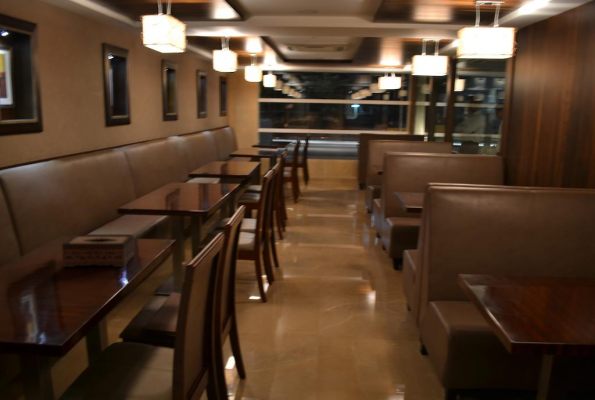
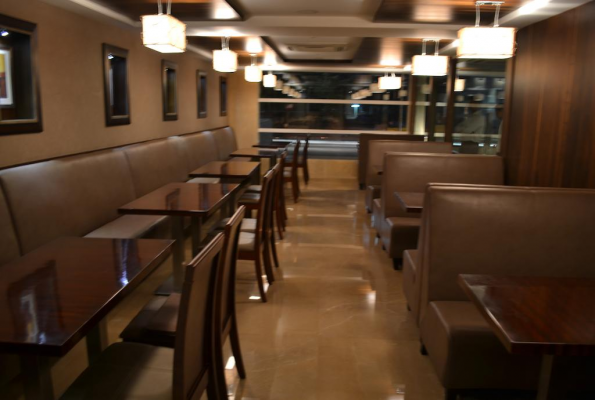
- tissue box [61,233,136,268]
